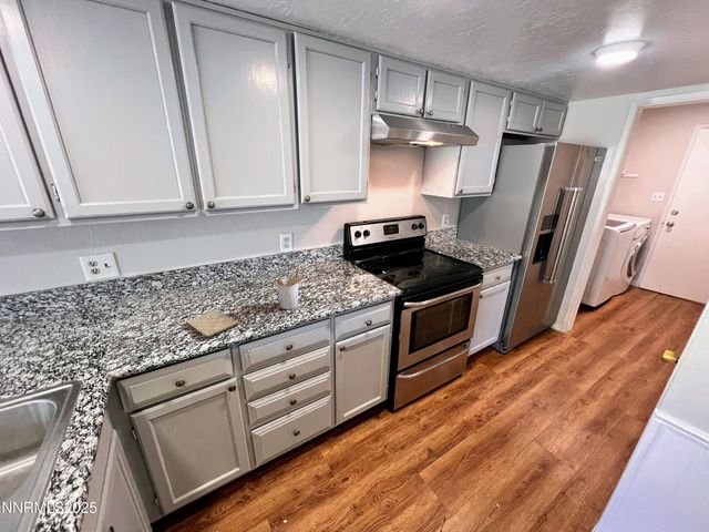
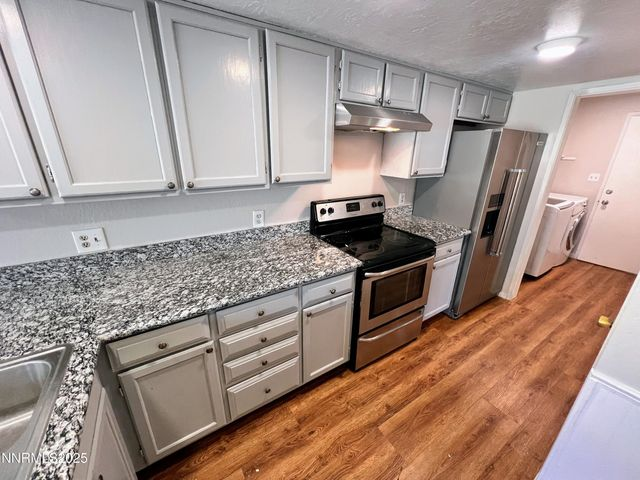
- cutting board [185,309,239,339]
- utensil holder [274,267,305,310]
